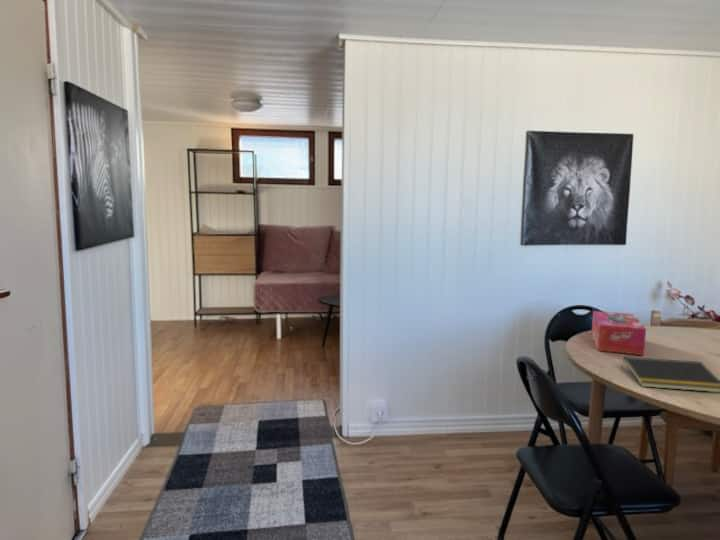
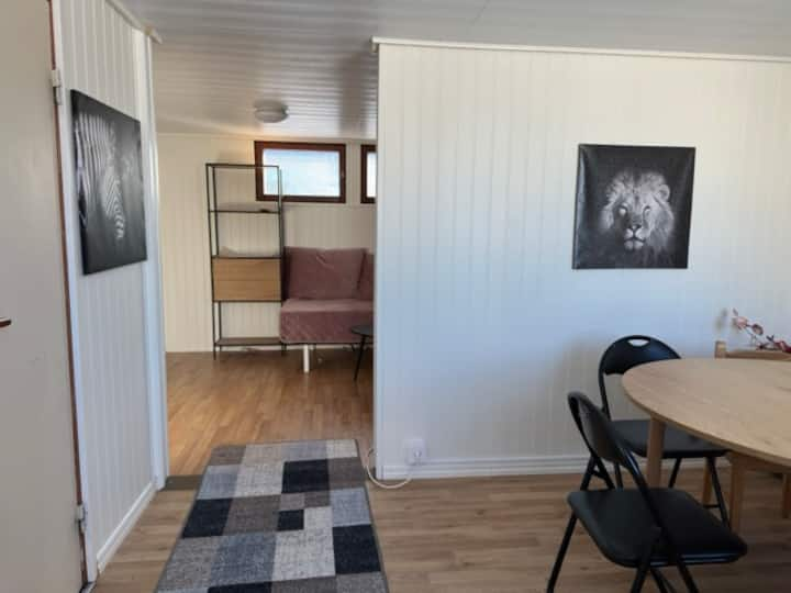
- tissue box [591,310,647,356]
- notepad [620,356,720,393]
